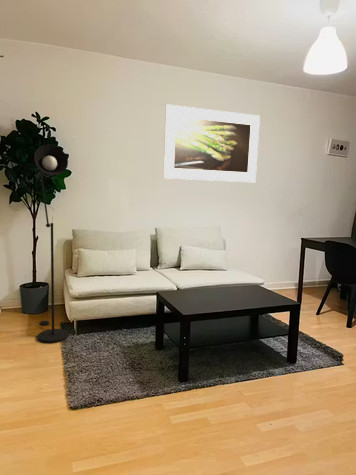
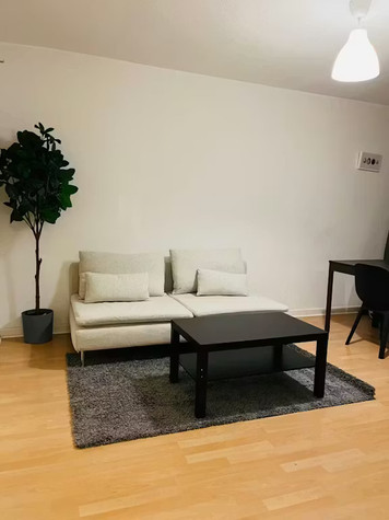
- floor lamp [33,143,69,344]
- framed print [162,103,261,183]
